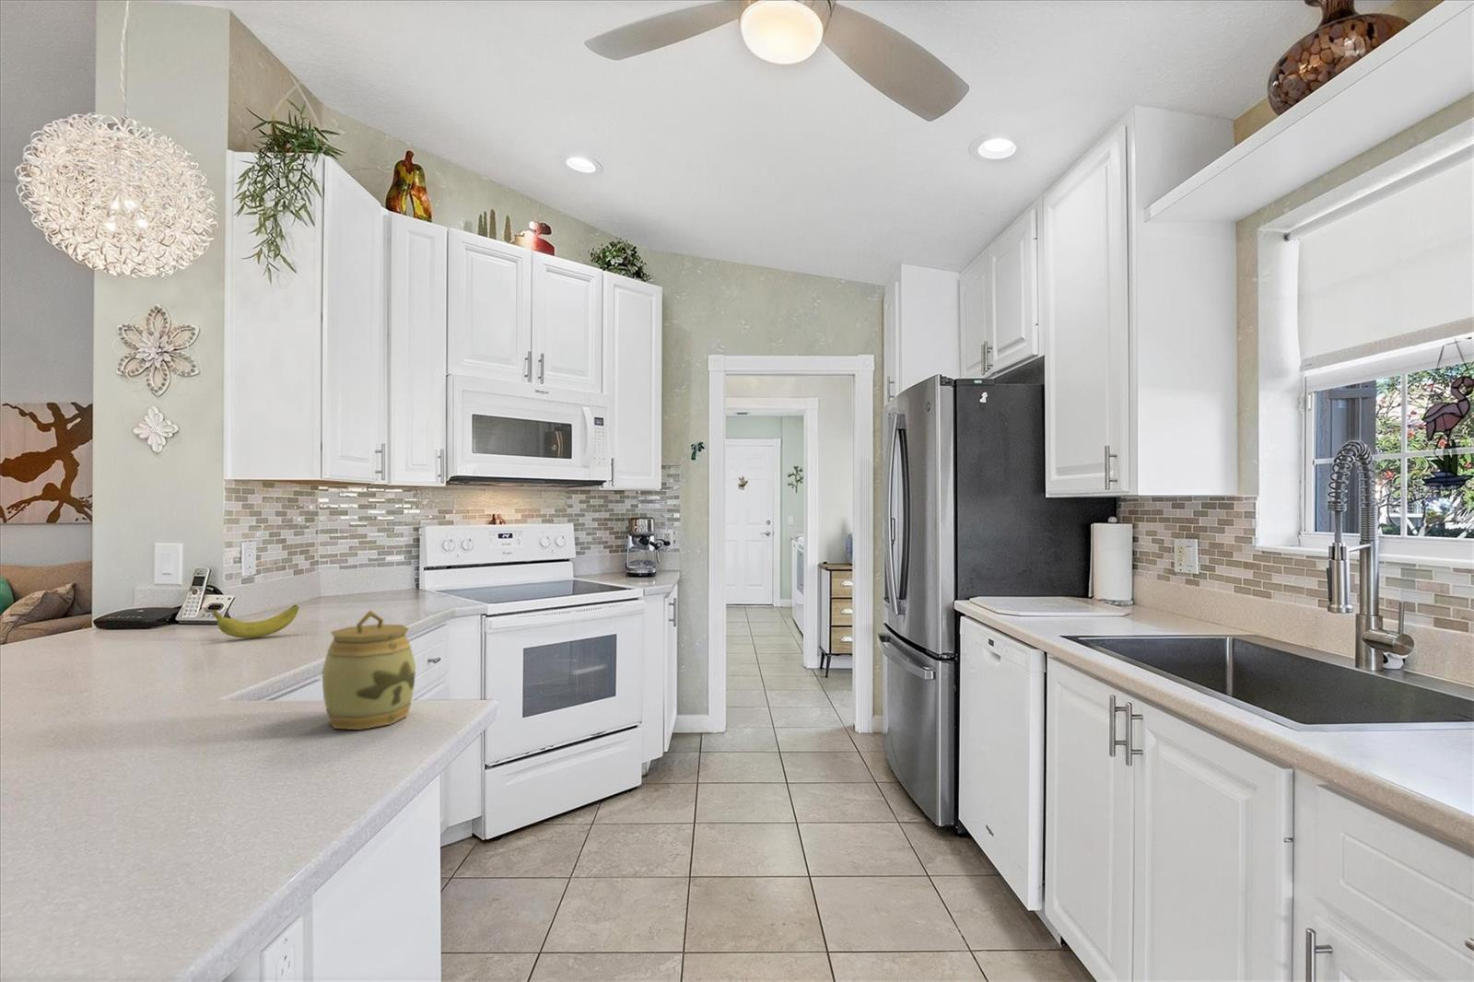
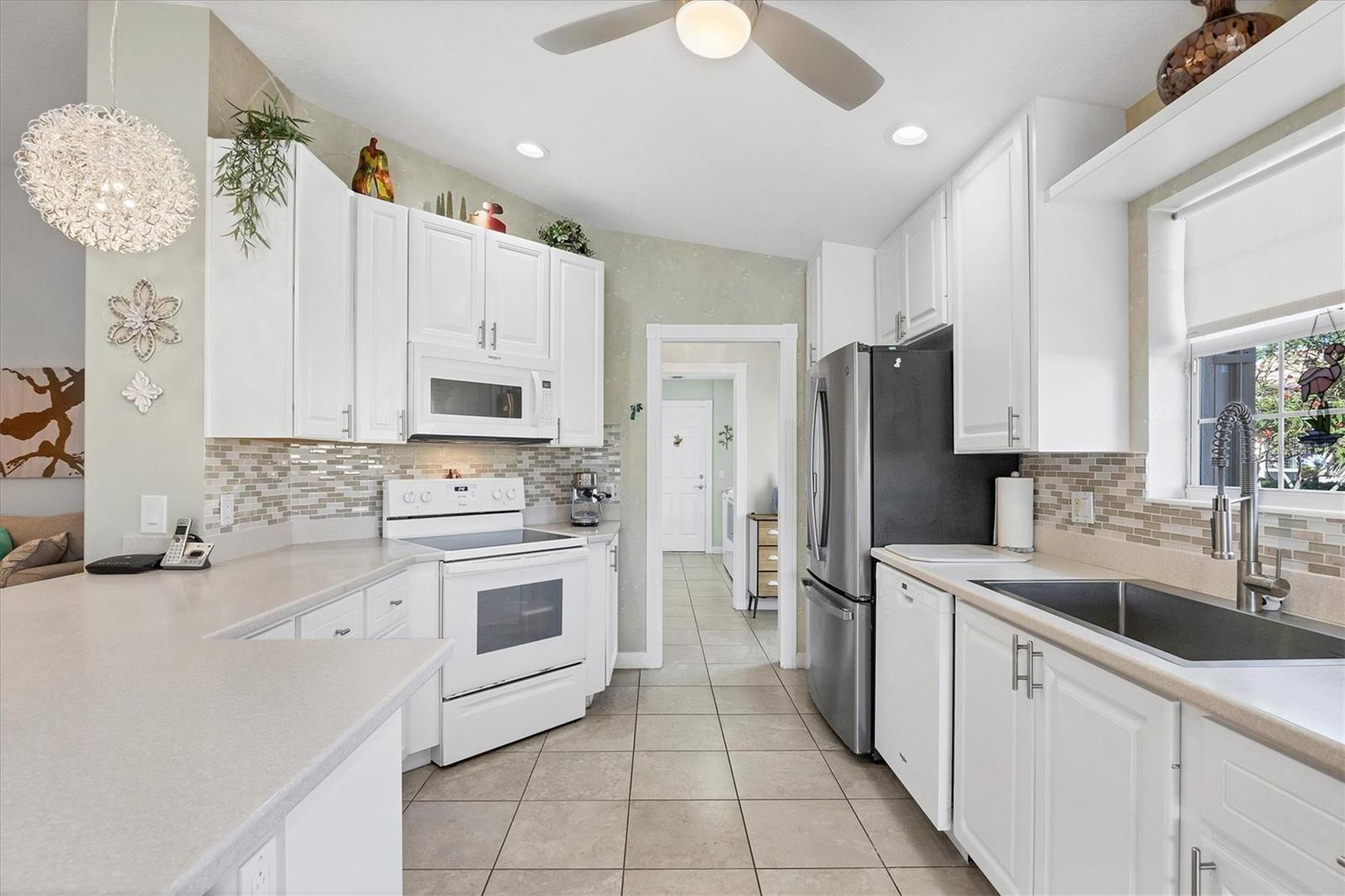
- banana [212,604,300,639]
- jar [321,609,416,731]
